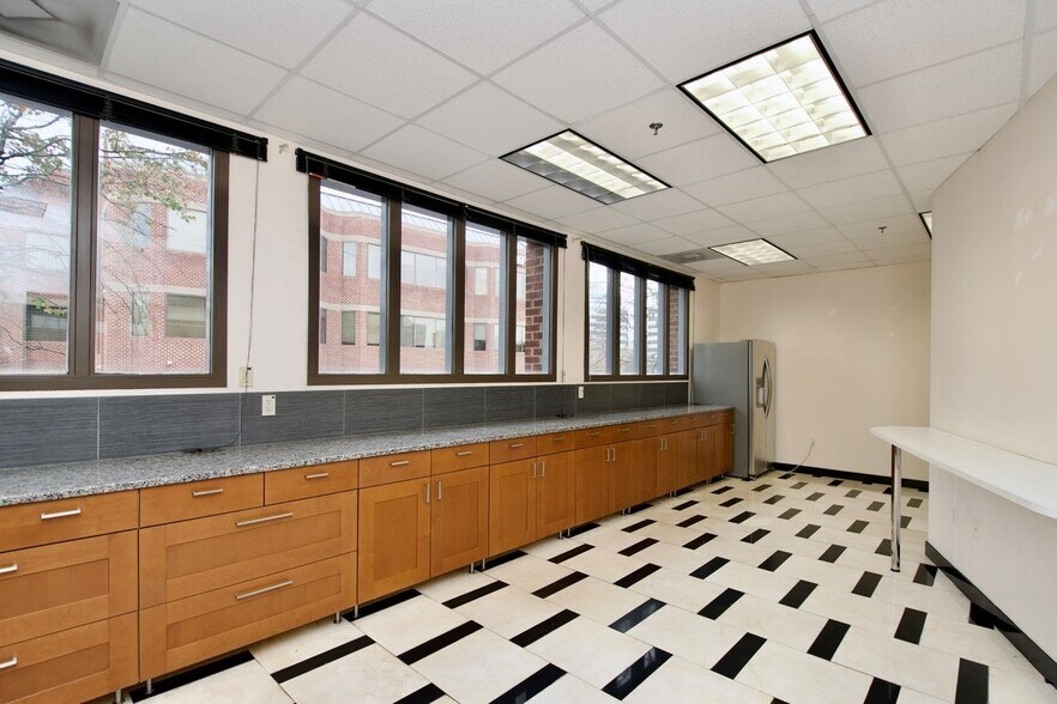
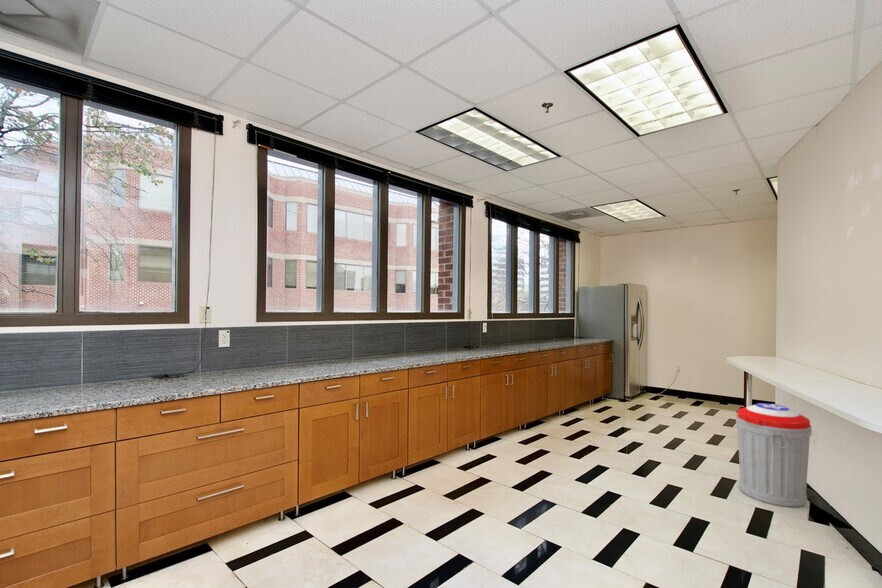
+ trash can [735,402,813,508]
